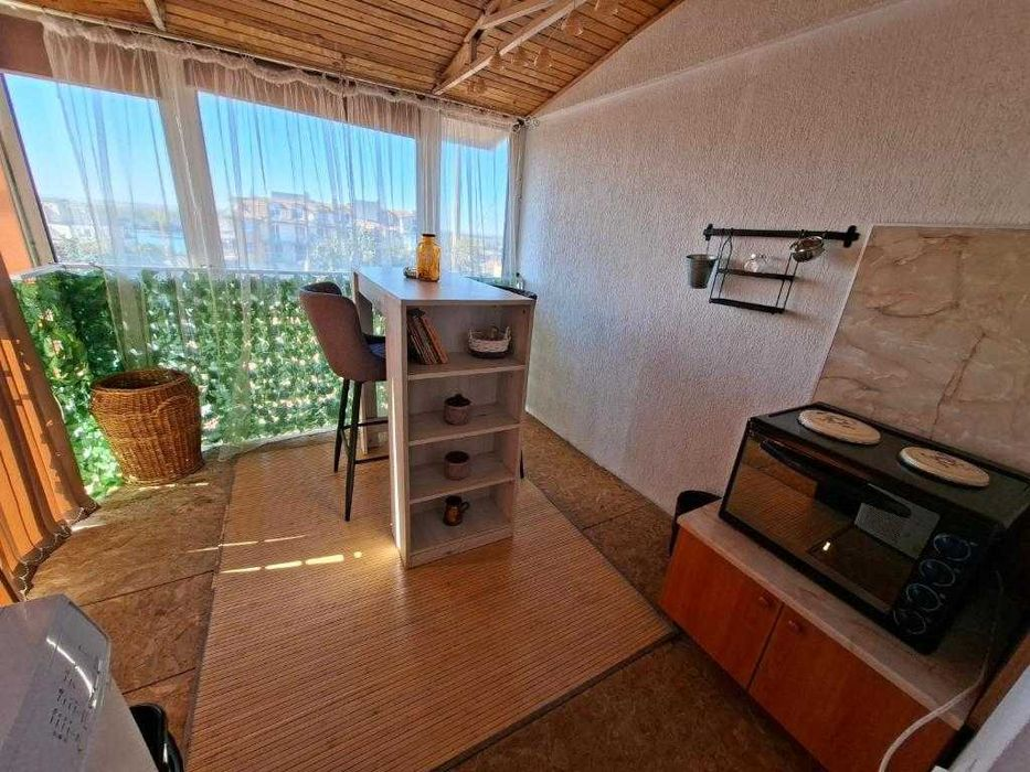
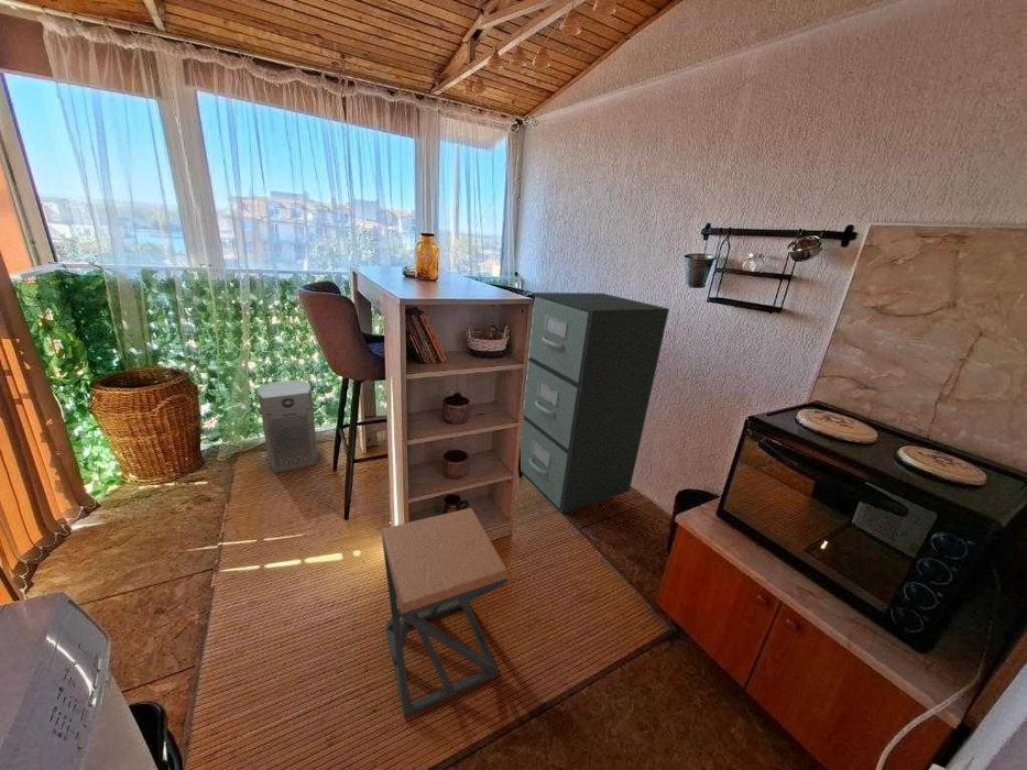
+ filing cabinet [520,292,670,515]
+ stool [381,507,510,718]
+ fan [256,380,319,474]
